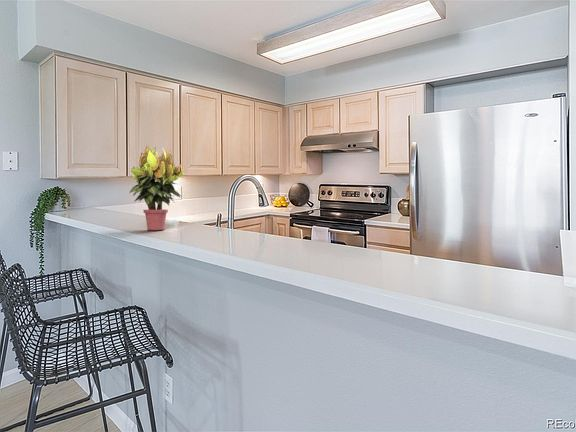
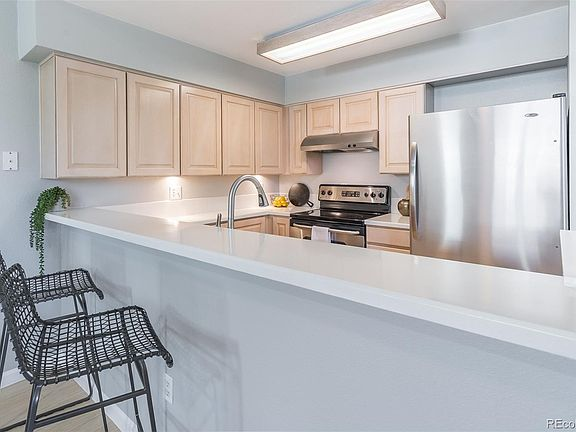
- potted plant [128,144,186,231]
